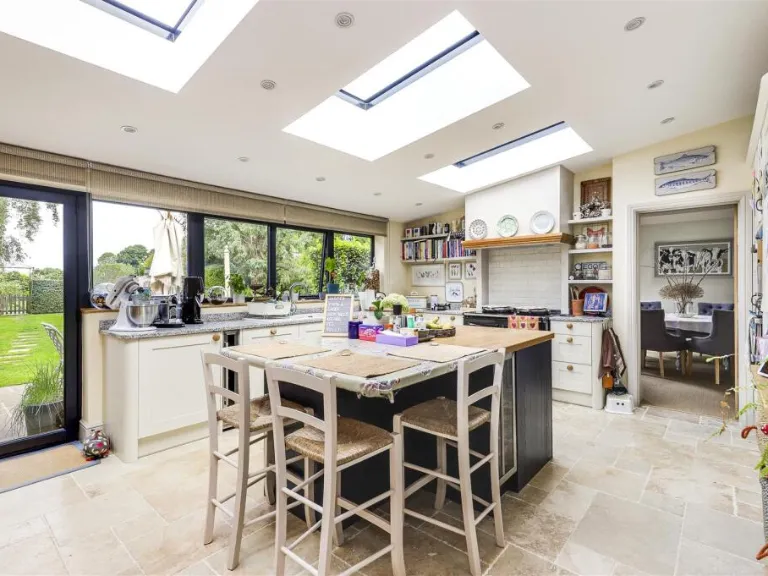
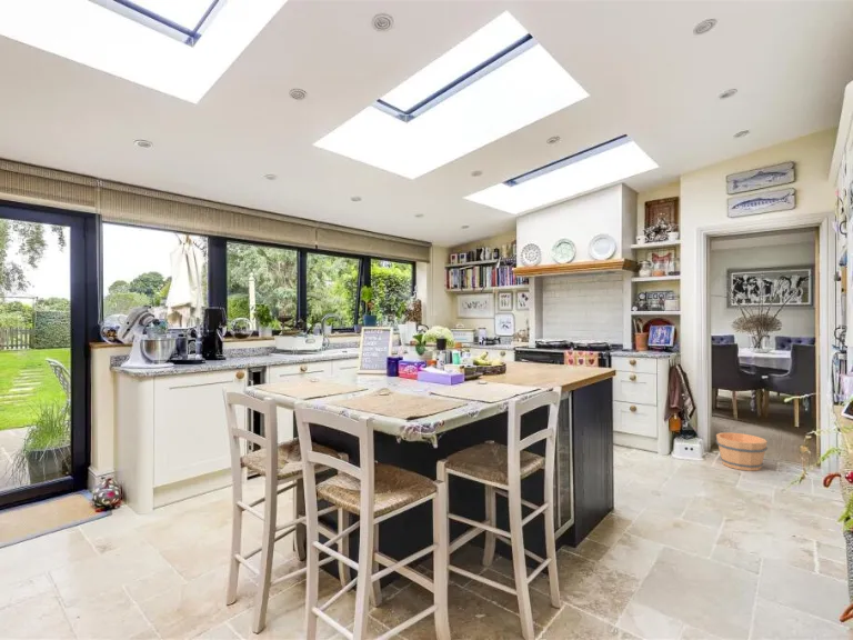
+ bucket [714,431,769,472]
